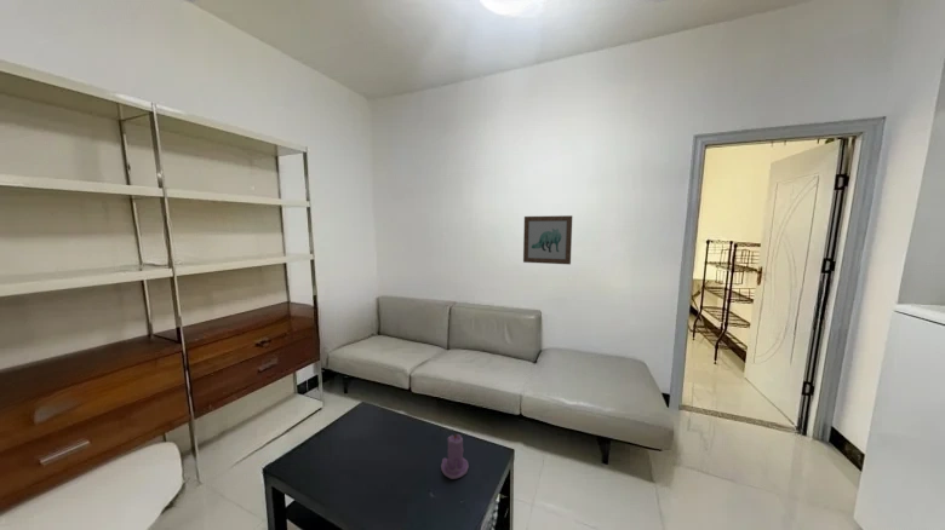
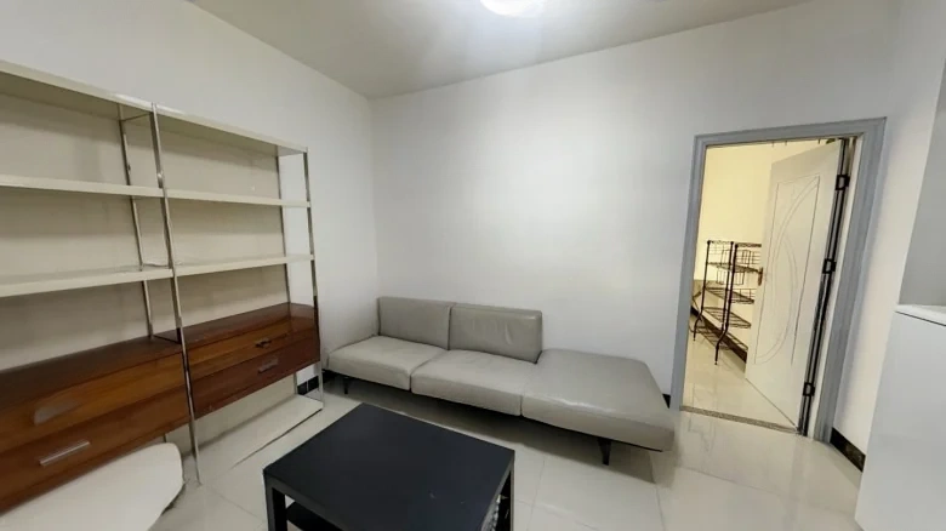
- wall art [522,214,573,265]
- candle [440,432,470,480]
